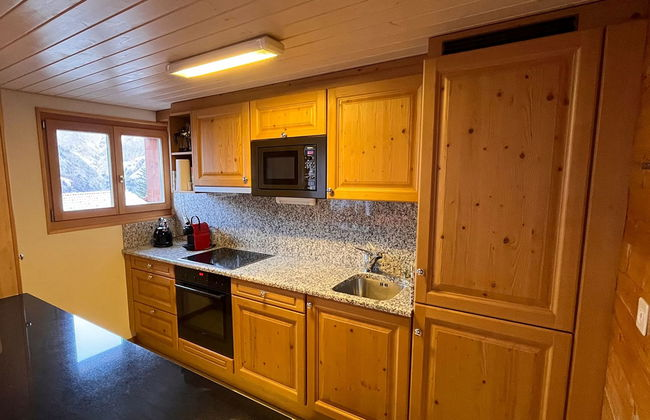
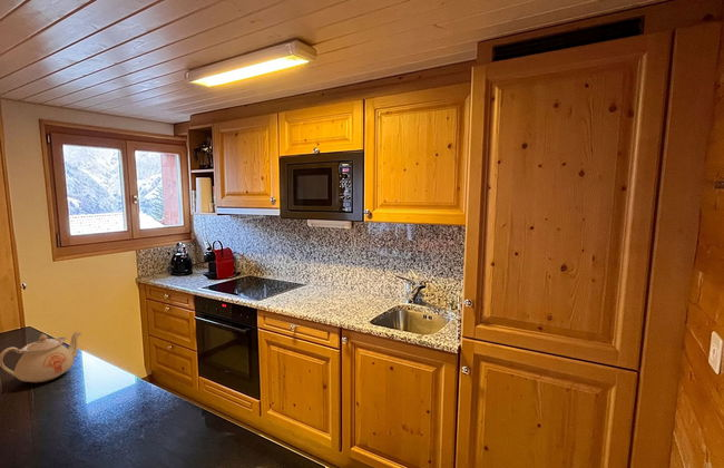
+ teapot [0,330,82,383]
